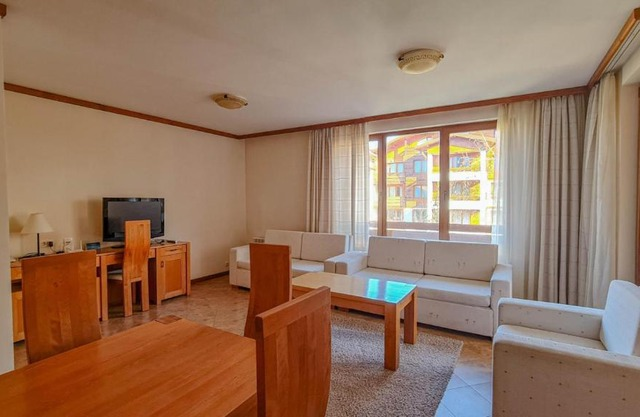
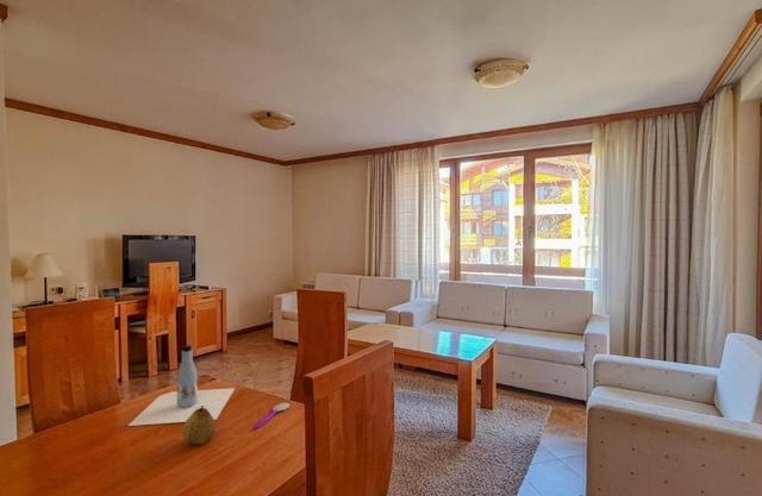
+ fruit [182,406,217,446]
+ bottle [127,344,237,427]
+ spoon [252,402,291,429]
